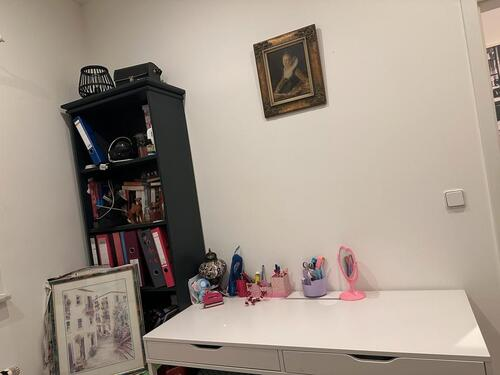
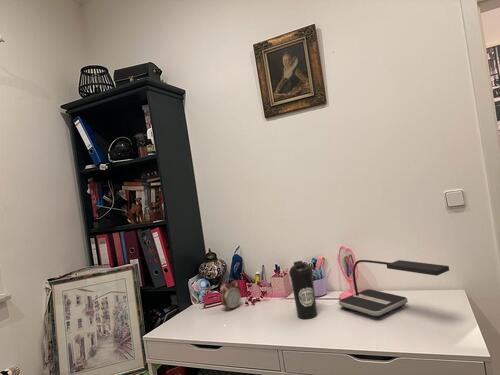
+ water bottle [288,260,318,320]
+ desk lamp [338,259,450,319]
+ alarm clock [219,277,242,312]
